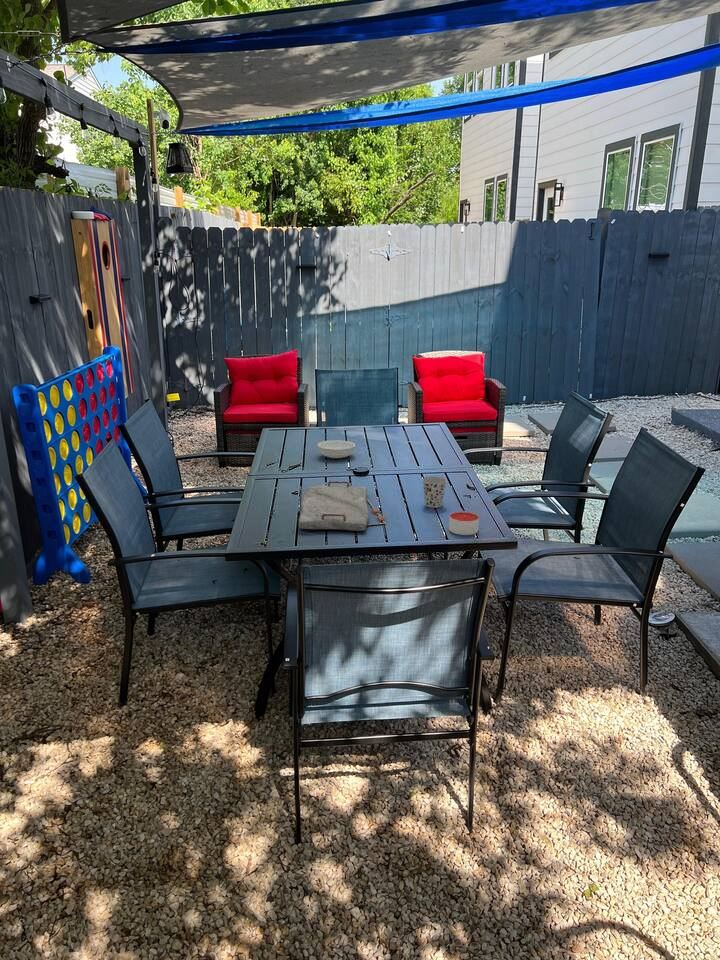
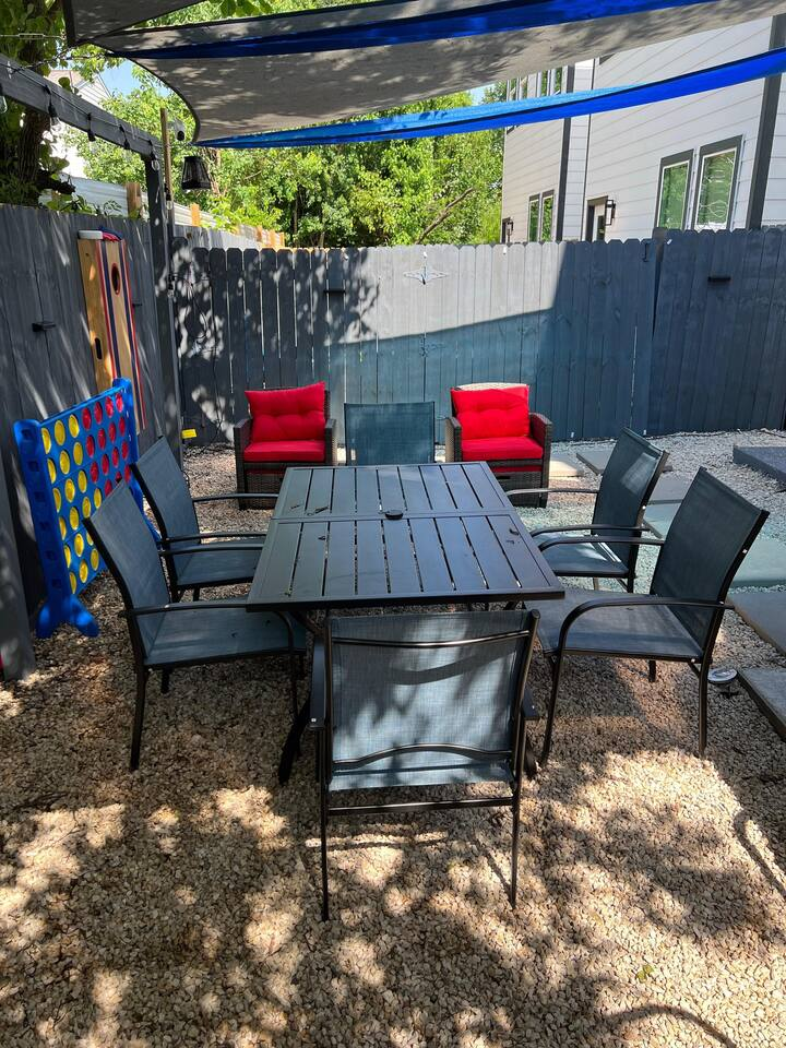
- cup [422,475,448,509]
- candle [448,510,480,536]
- serving tray [298,480,387,532]
- serving bowl [317,439,356,459]
